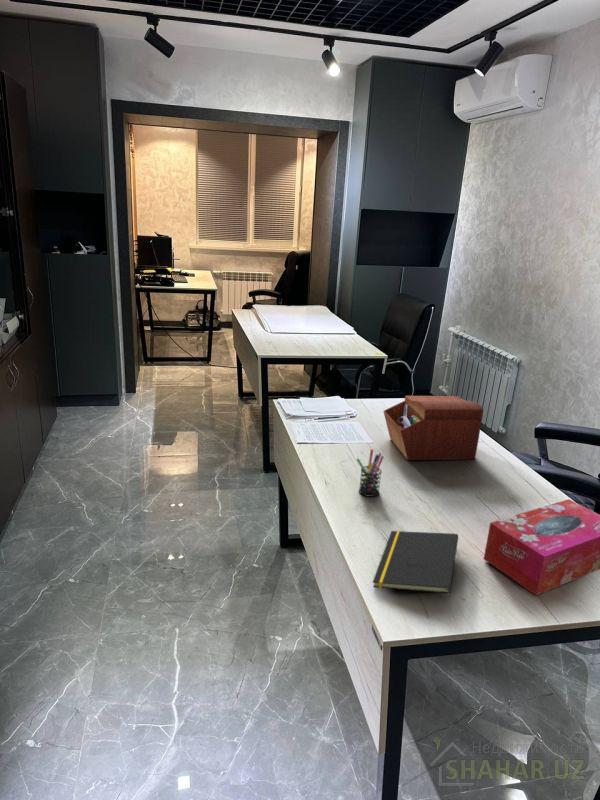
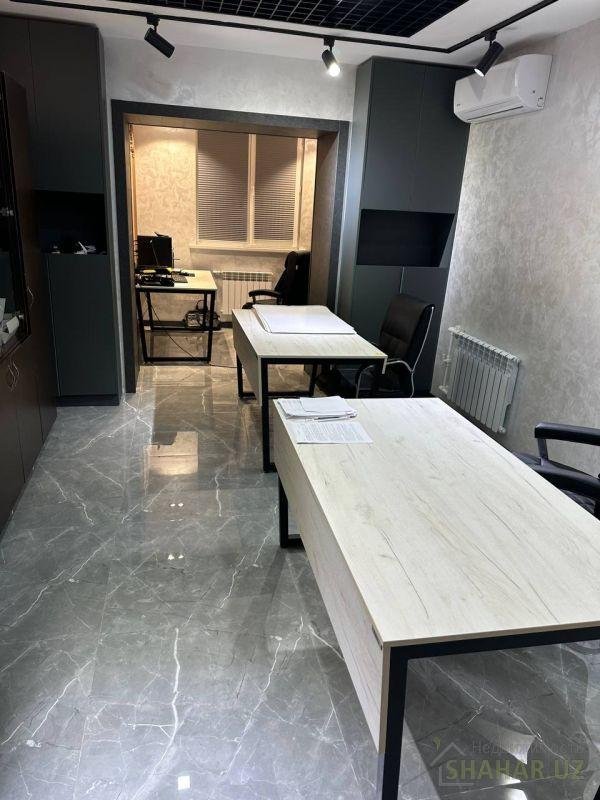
- tissue box [483,498,600,596]
- notepad [372,530,459,594]
- sewing box [382,395,484,461]
- pen holder [355,448,384,498]
